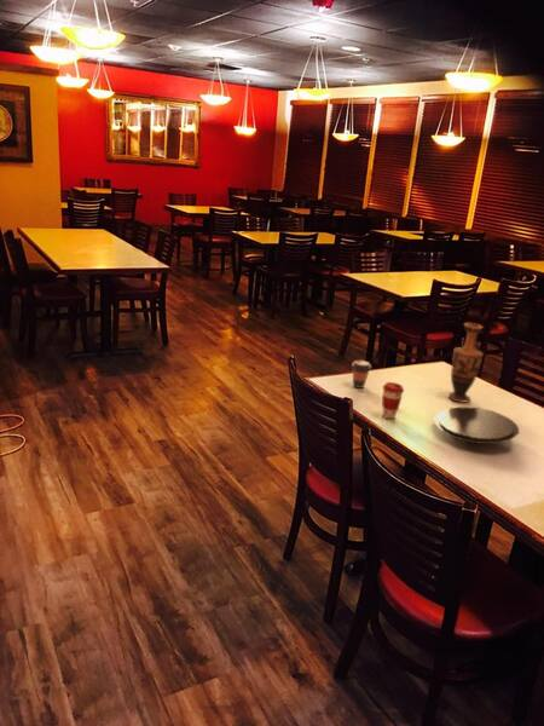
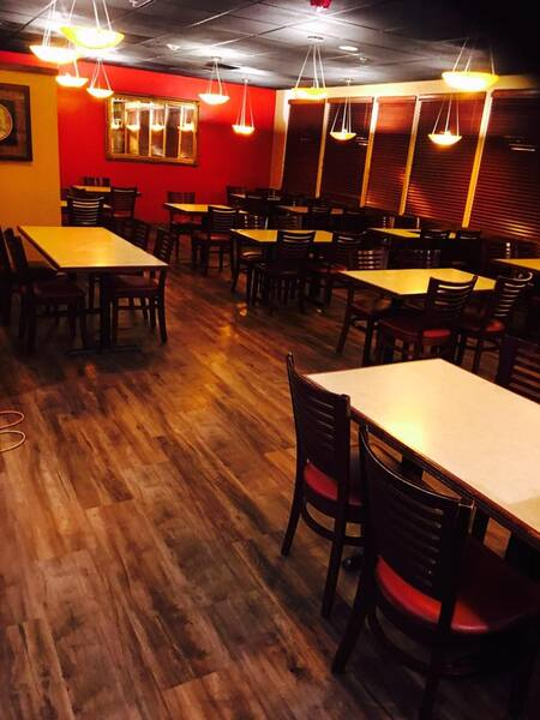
- plate [433,405,520,445]
- coffee cup [351,359,372,390]
- coffee cup [381,381,405,420]
- vase [447,322,485,403]
